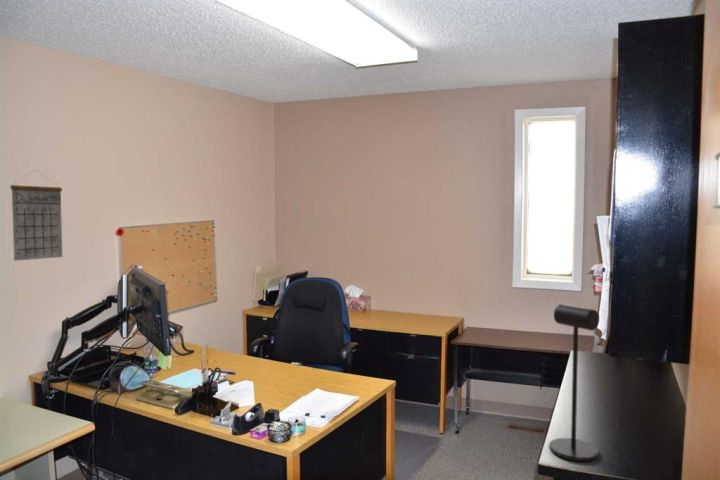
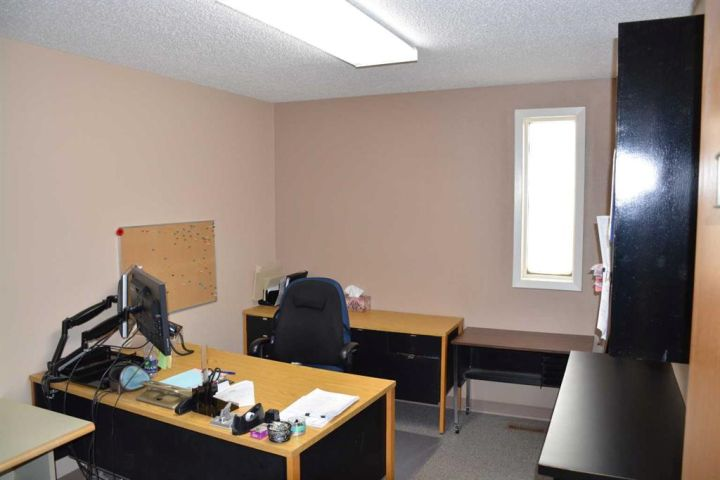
- desk lamp [548,303,600,462]
- calendar [9,168,63,262]
